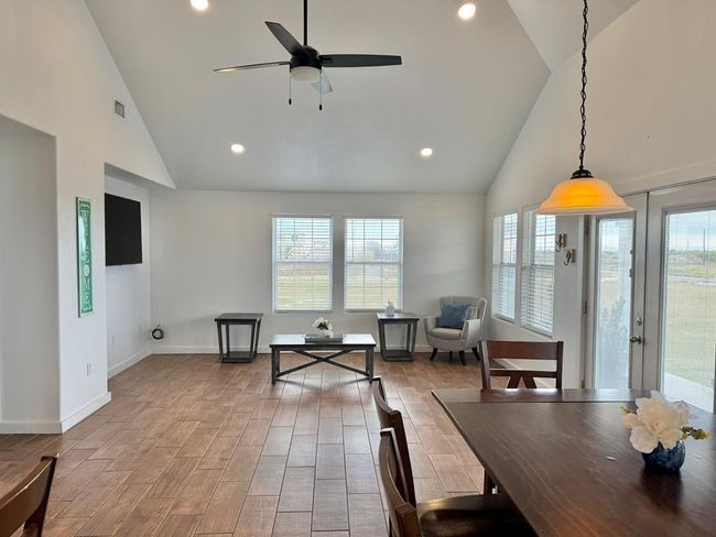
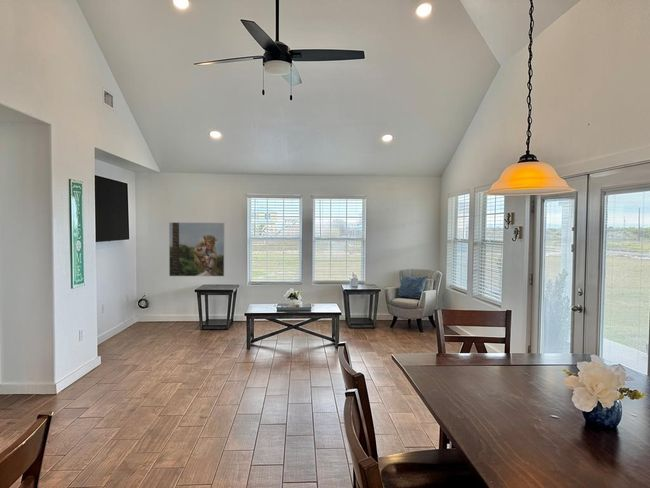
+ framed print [168,221,225,277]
